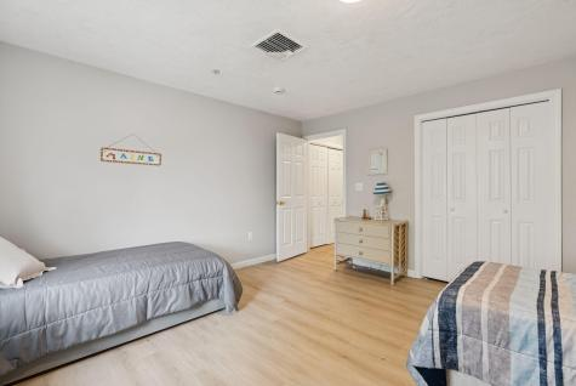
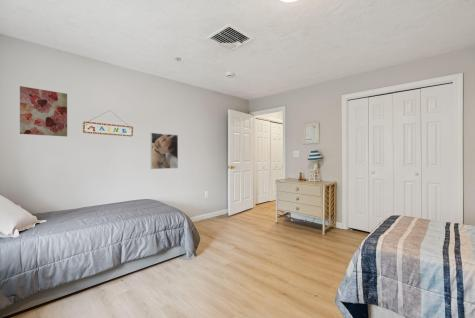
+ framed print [150,132,179,170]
+ wall art [19,85,68,138]
